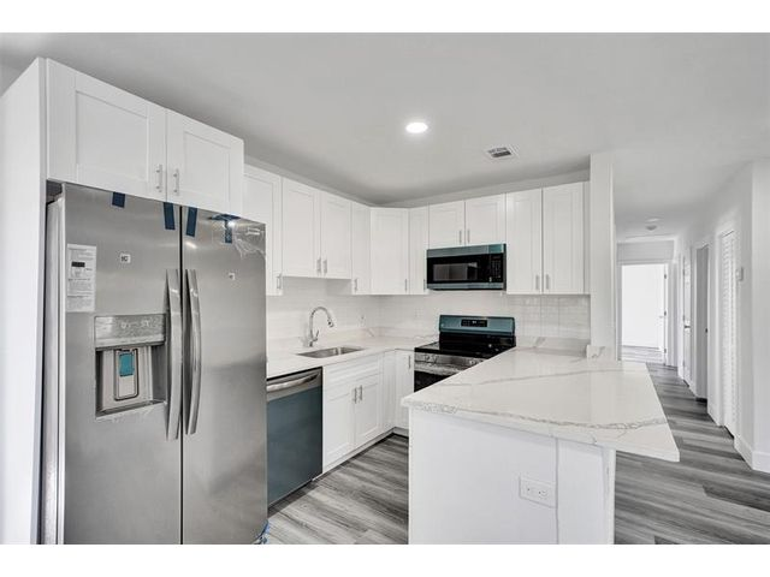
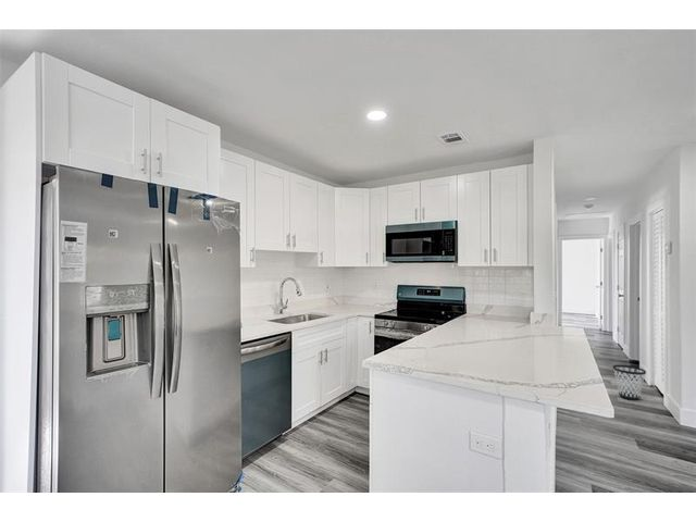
+ wastebasket [612,364,647,401]
